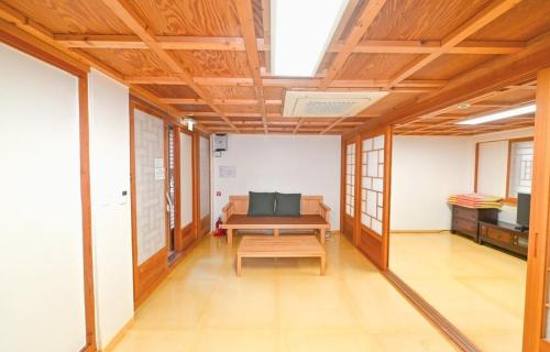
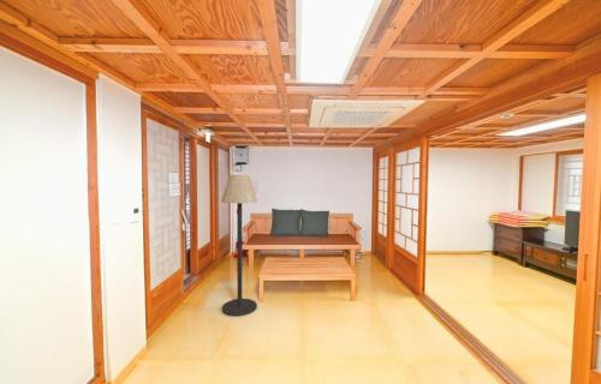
+ floor lamp [220,174,258,318]
